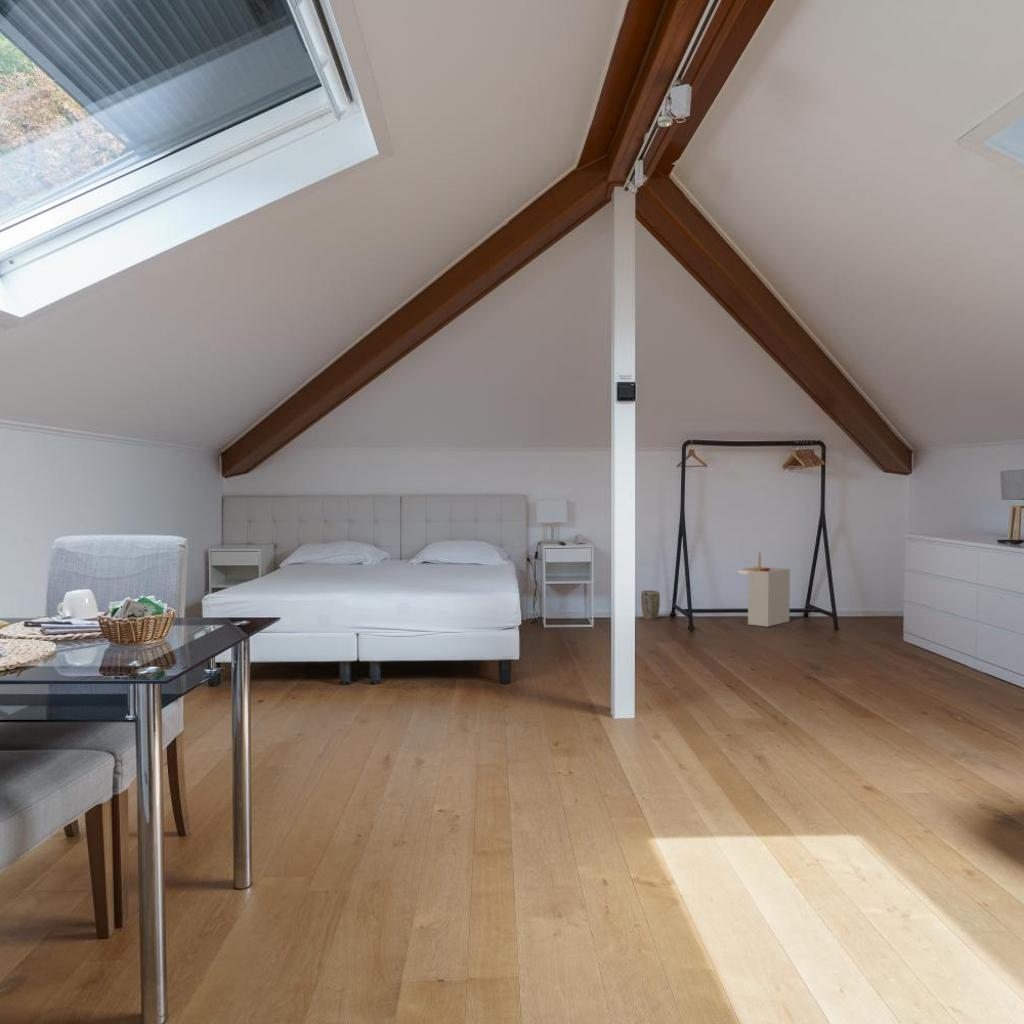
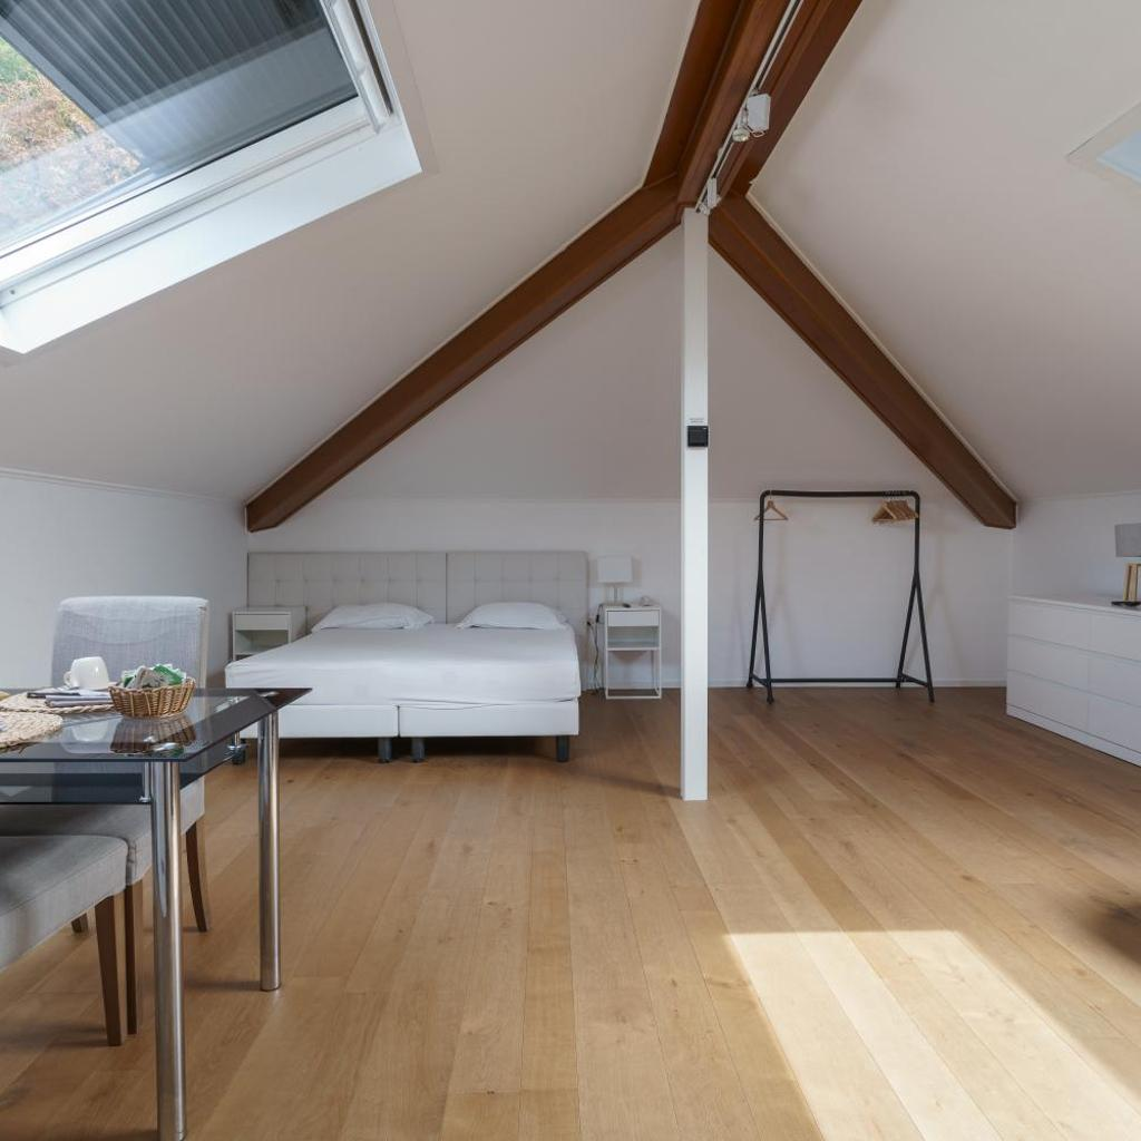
- storage bin [737,552,791,628]
- plant pot [640,589,661,620]
